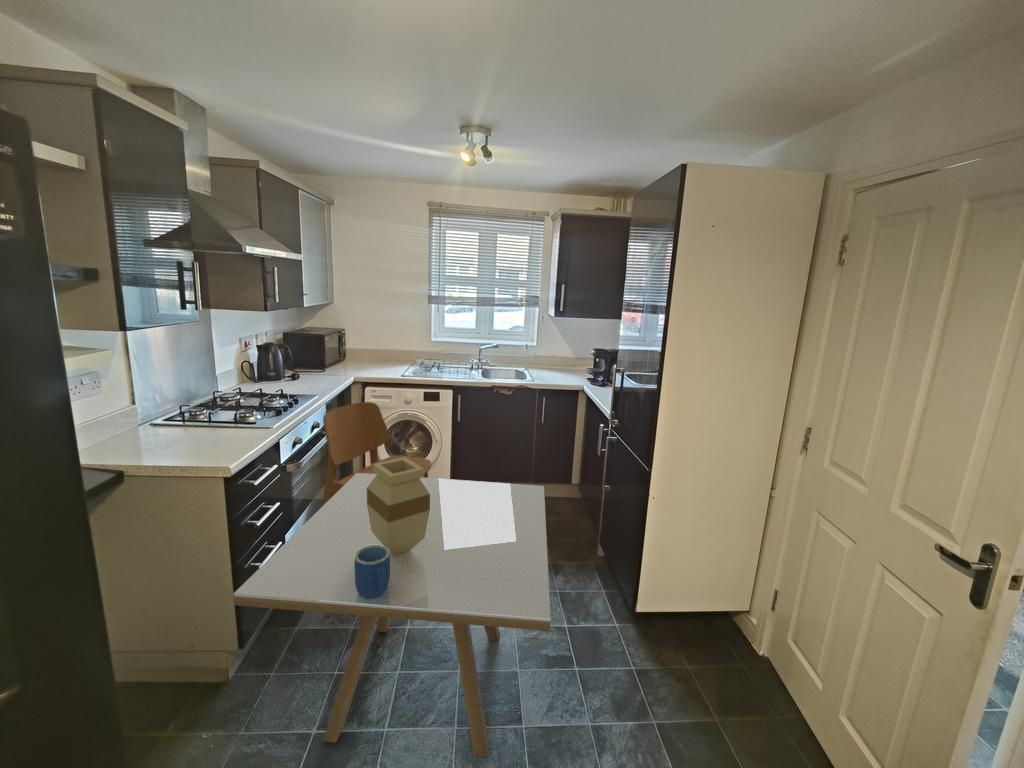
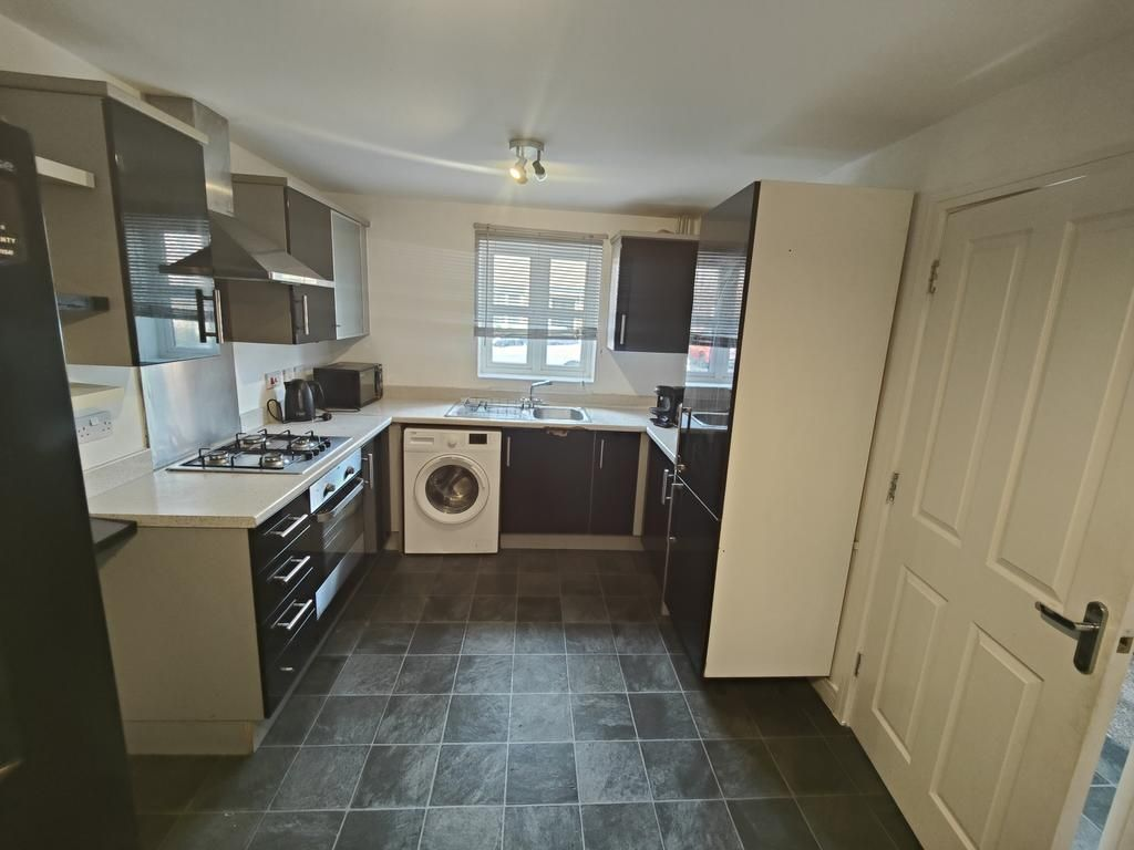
- vase [367,457,430,556]
- dining table [233,473,552,758]
- dining chair [321,401,432,507]
- mug [355,545,390,599]
